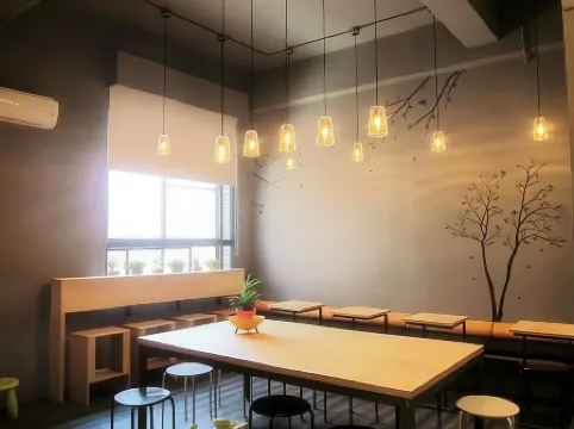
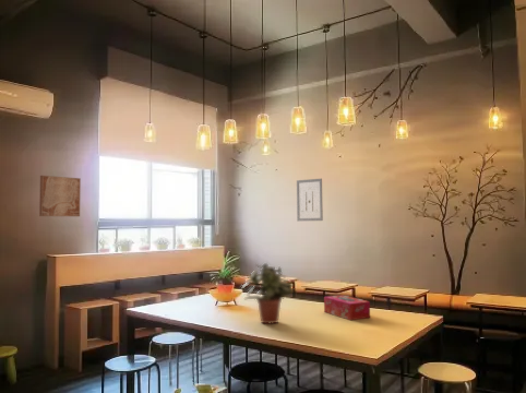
+ wall art [38,175,82,217]
+ wall art [296,178,324,222]
+ potted plant [240,262,296,325]
+ tissue box [323,294,371,321]
